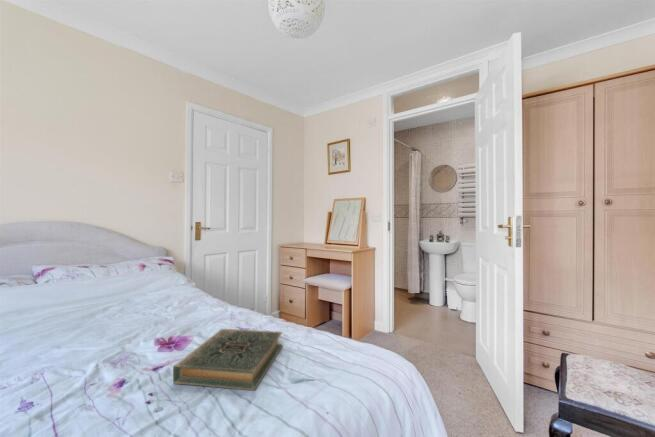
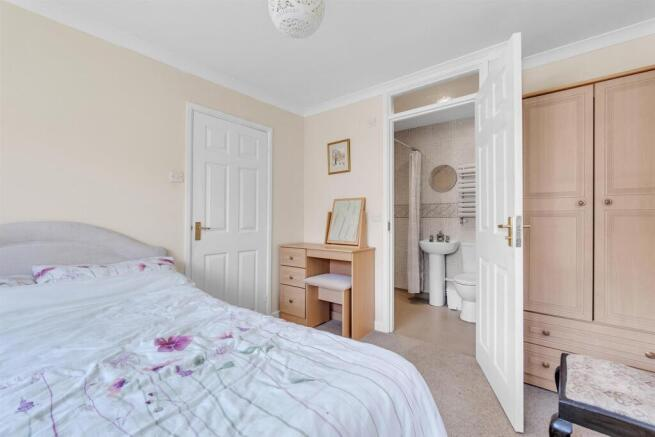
- hardback book [172,328,284,391]
